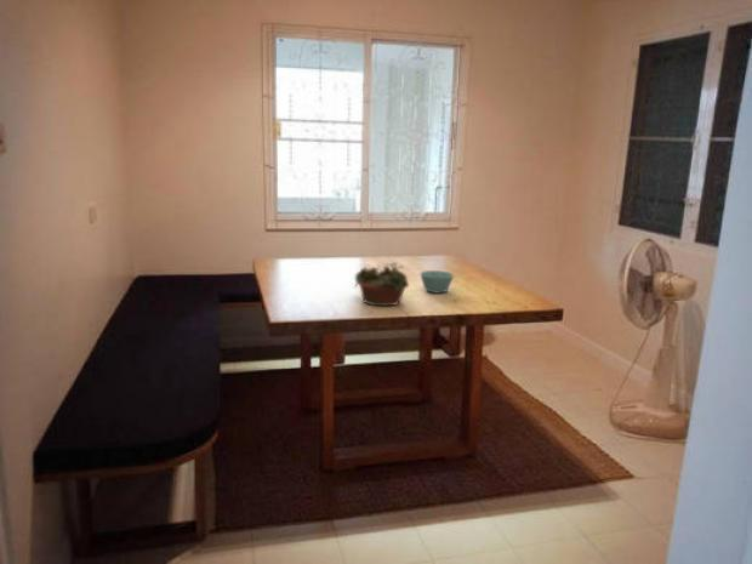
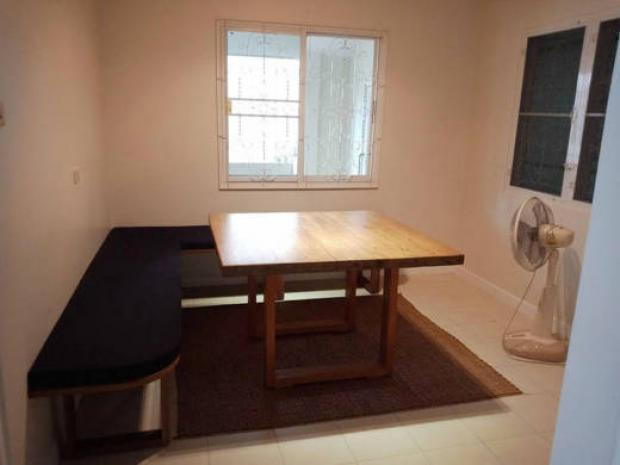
- succulent planter [353,261,410,307]
- bowl [418,269,455,295]
